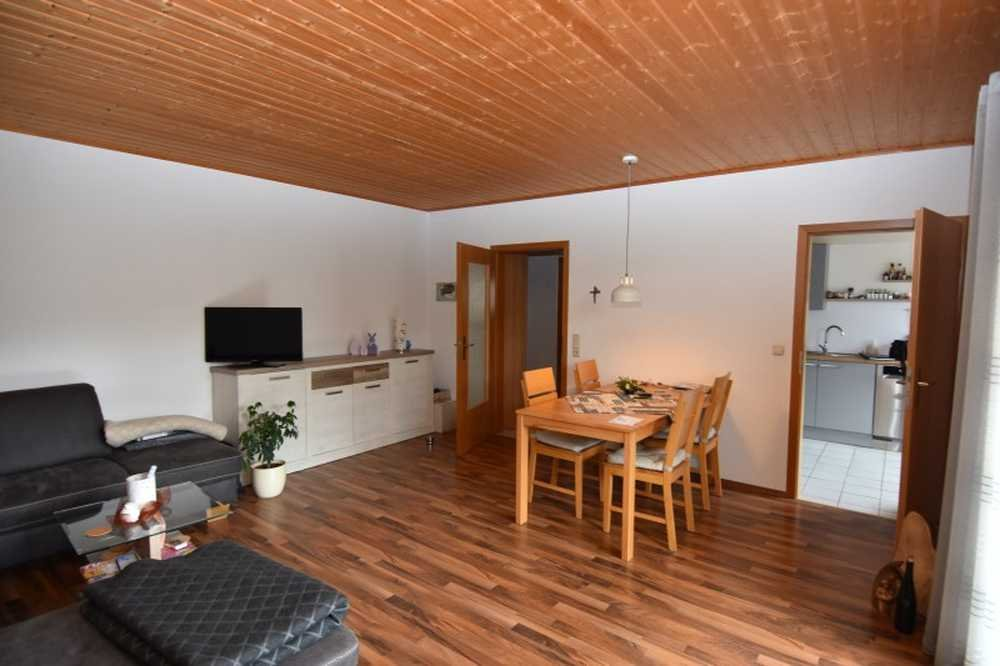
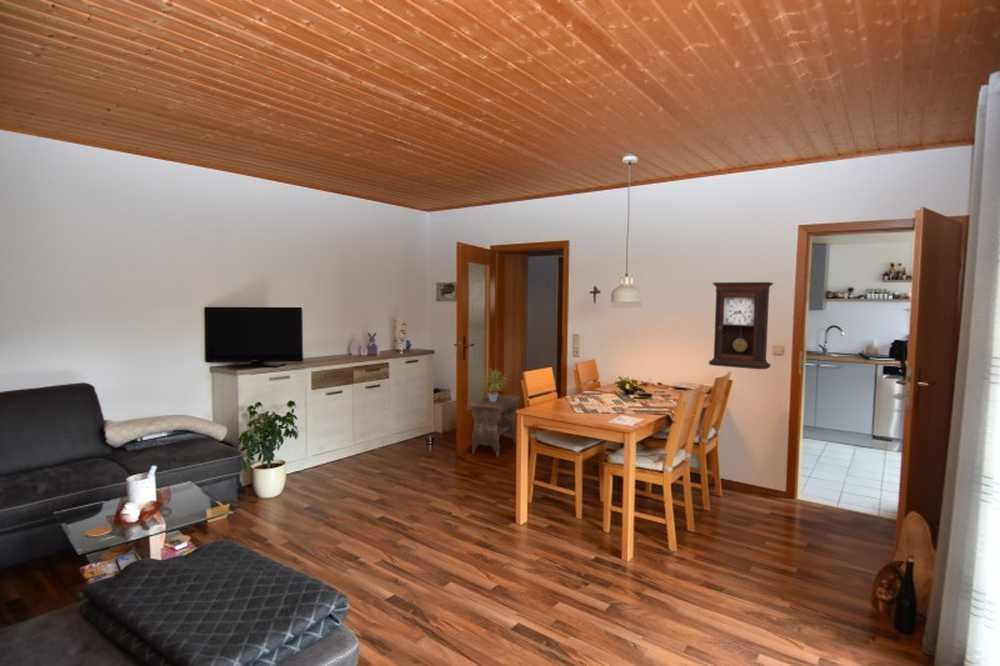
+ footstool [468,393,522,458]
+ pendulum clock [708,281,775,370]
+ potted plant [481,368,509,402]
